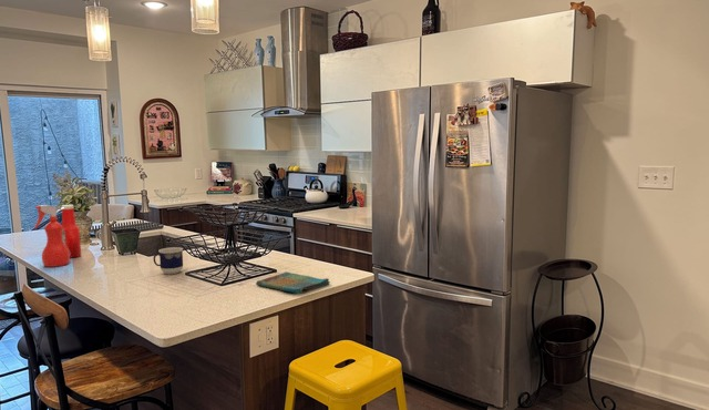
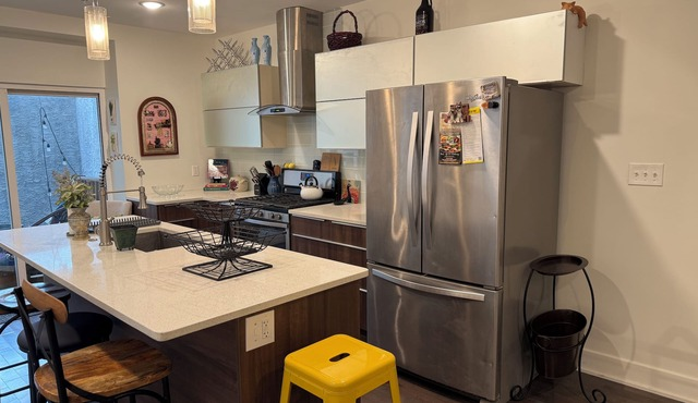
- cup [153,246,184,276]
- dish towel [255,270,331,295]
- soap bottle [61,204,82,259]
- spray bottle [33,204,71,268]
